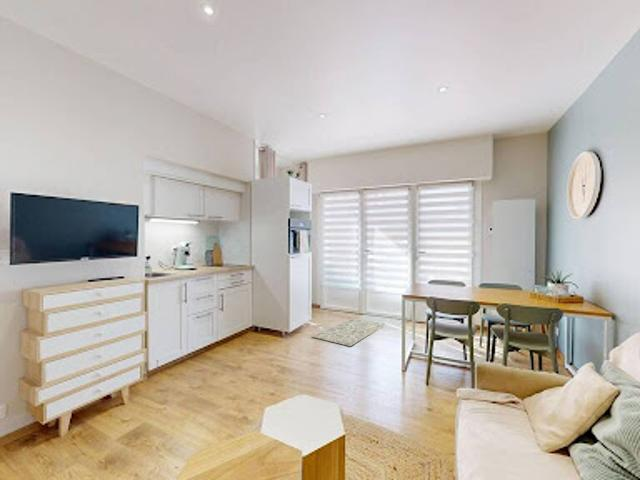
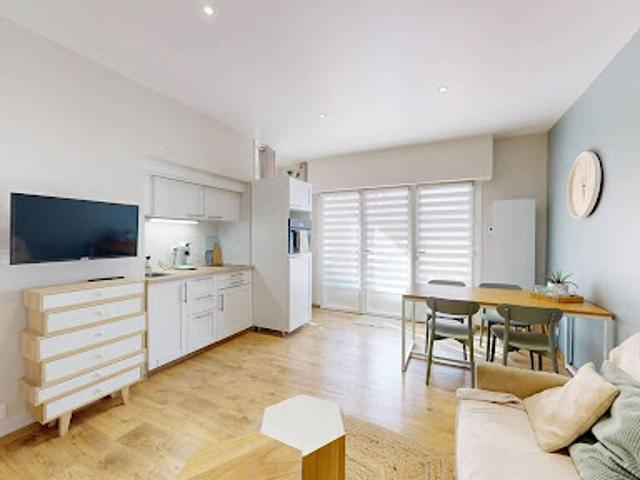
- rug [311,317,388,347]
